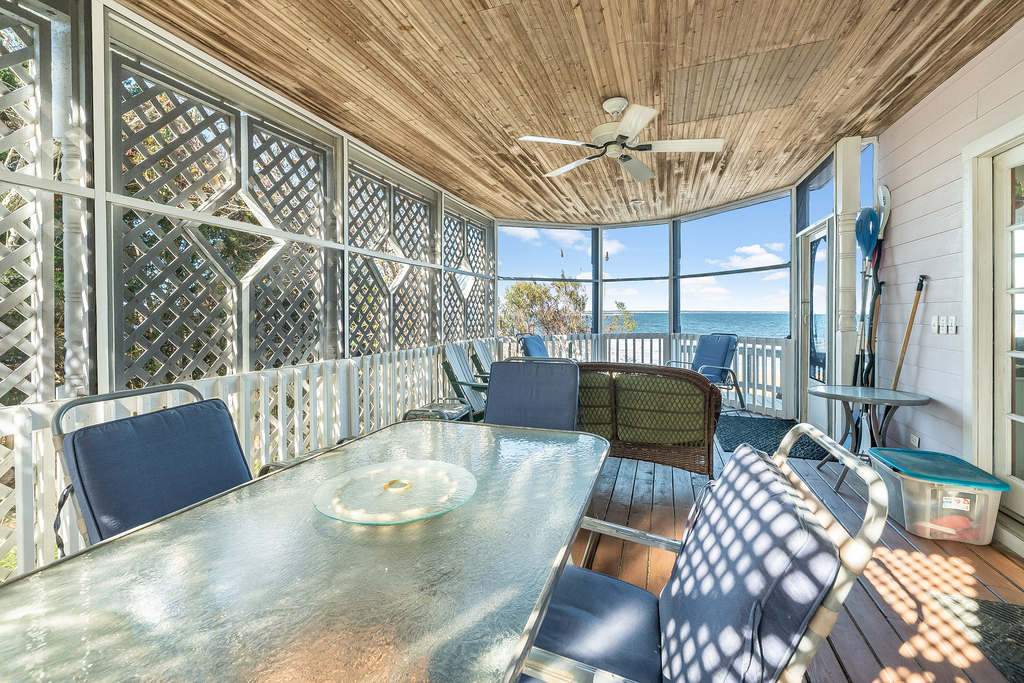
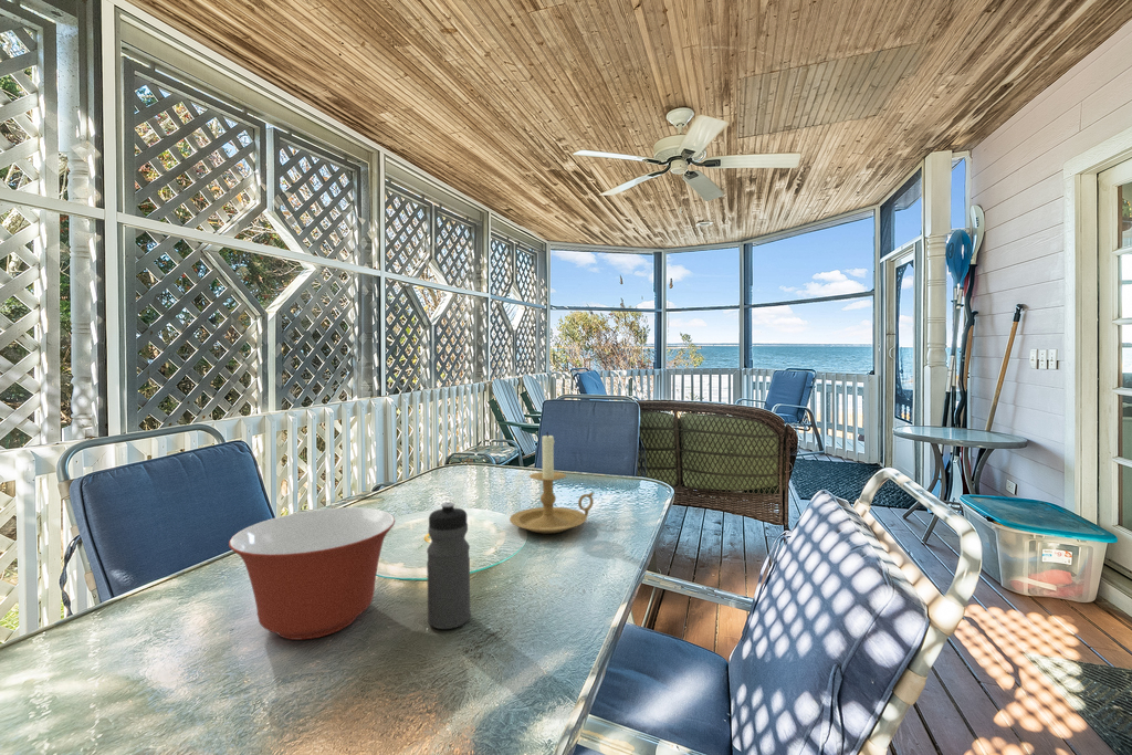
+ candle holder [509,431,596,534]
+ water bottle [426,502,471,630]
+ mixing bowl [228,506,396,641]
